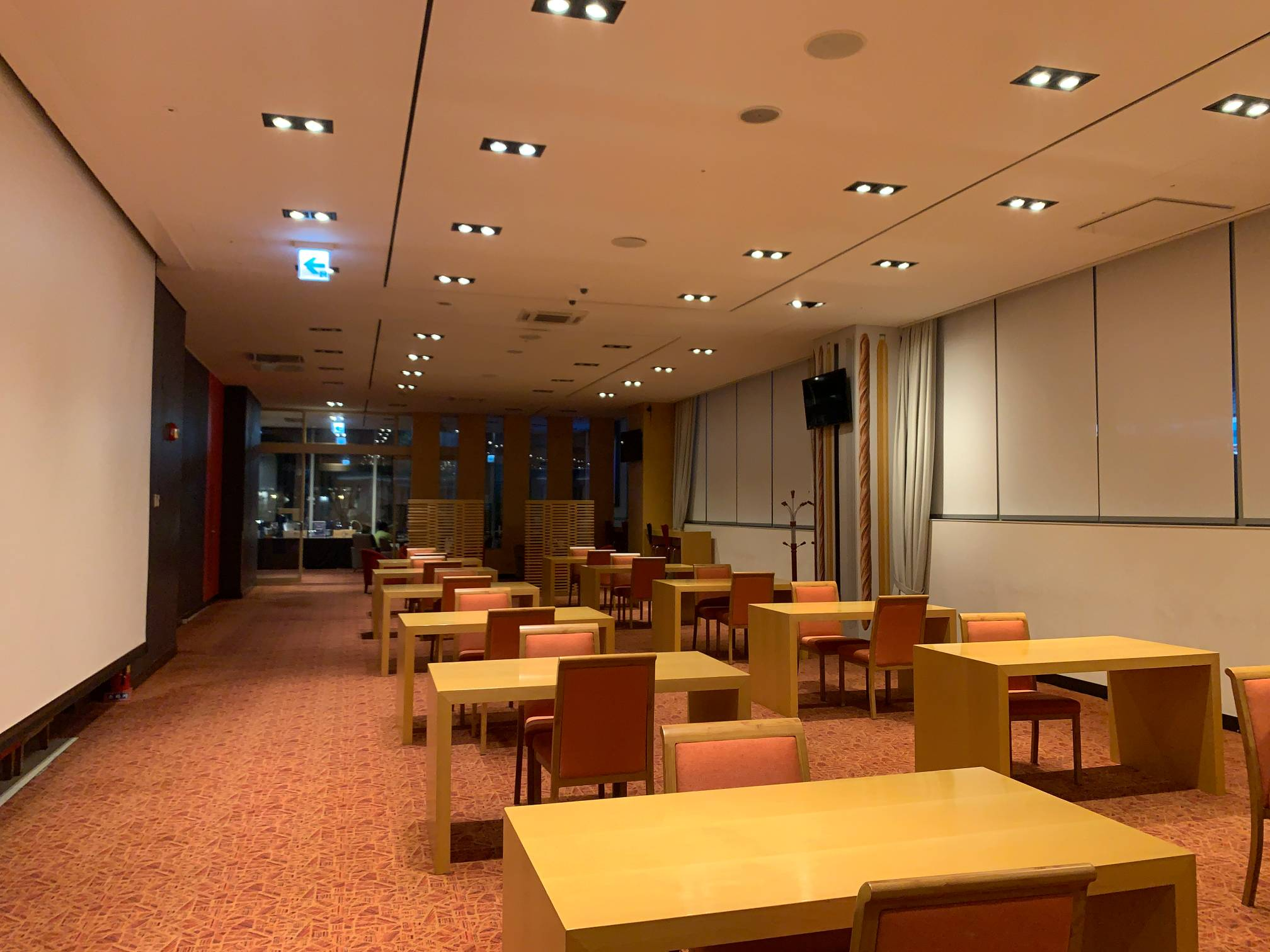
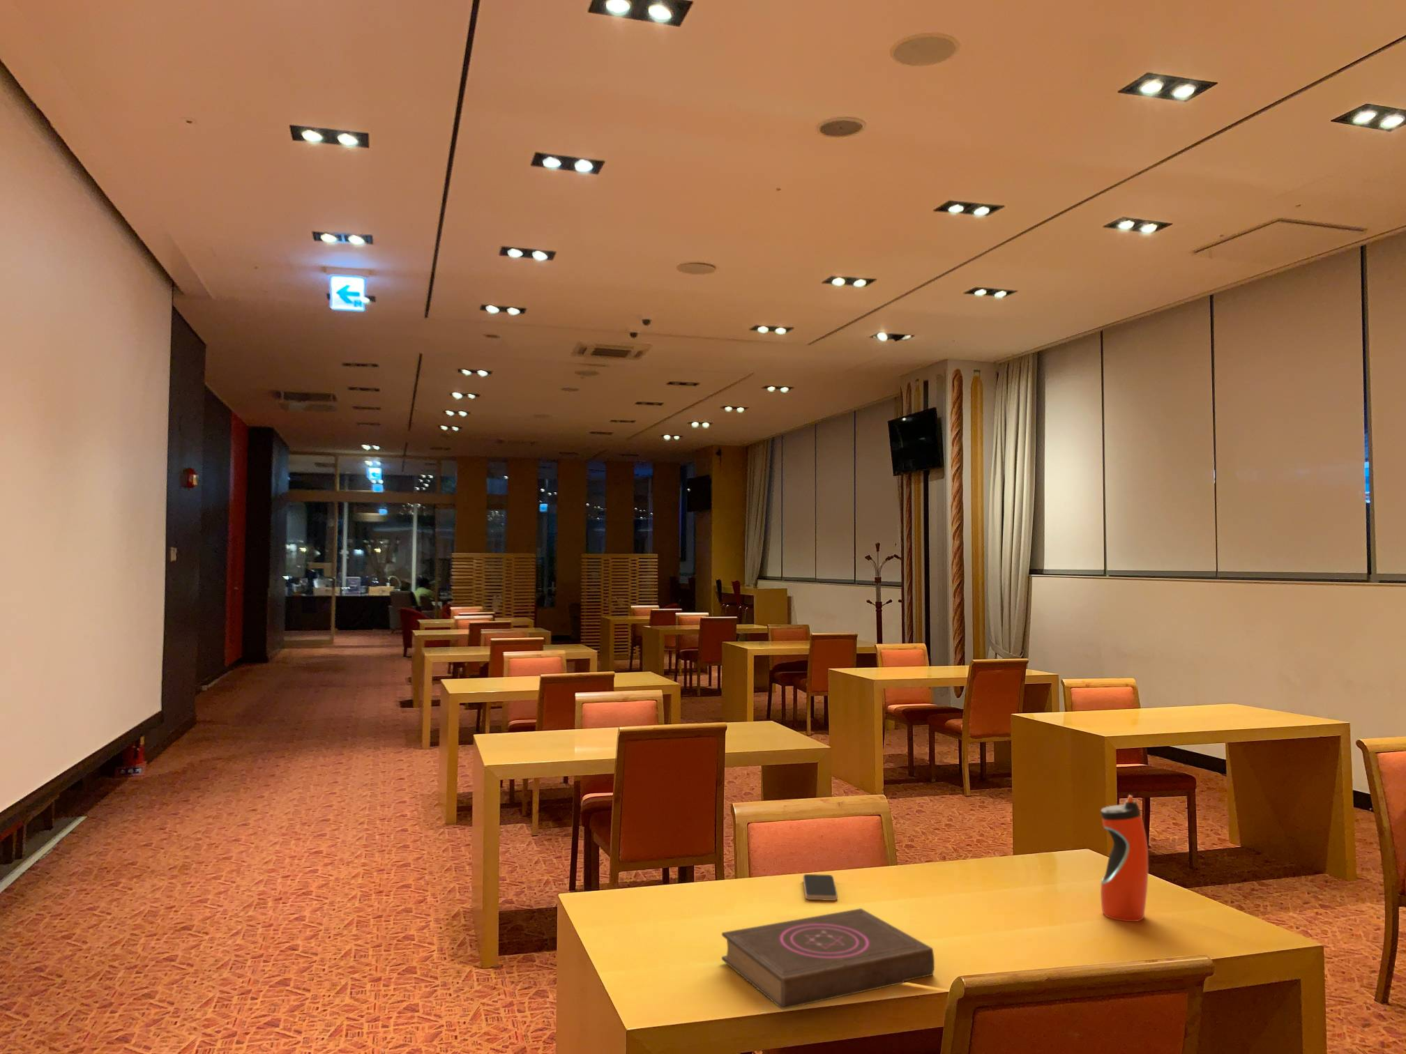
+ smartphone [802,874,838,901]
+ book [721,908,935,1010]
+ water bottle [1099,794,1149,922]
